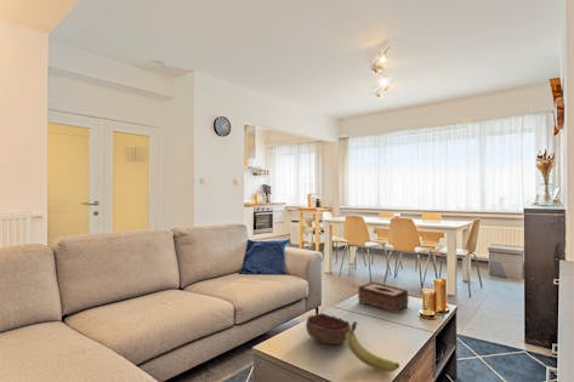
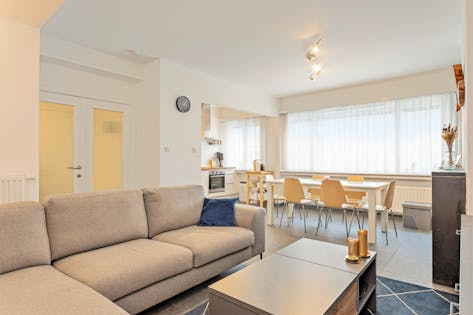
- decorative bowl [305,312,352,346]
- tissue box [357,281,409,314]
- banana [345,320,400,374]
